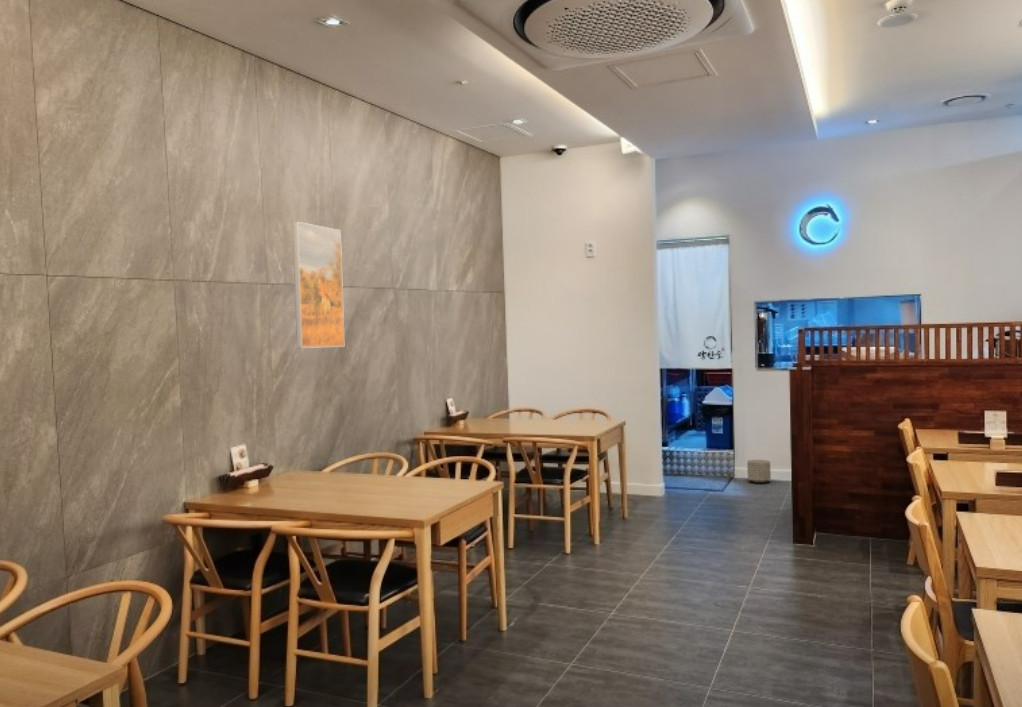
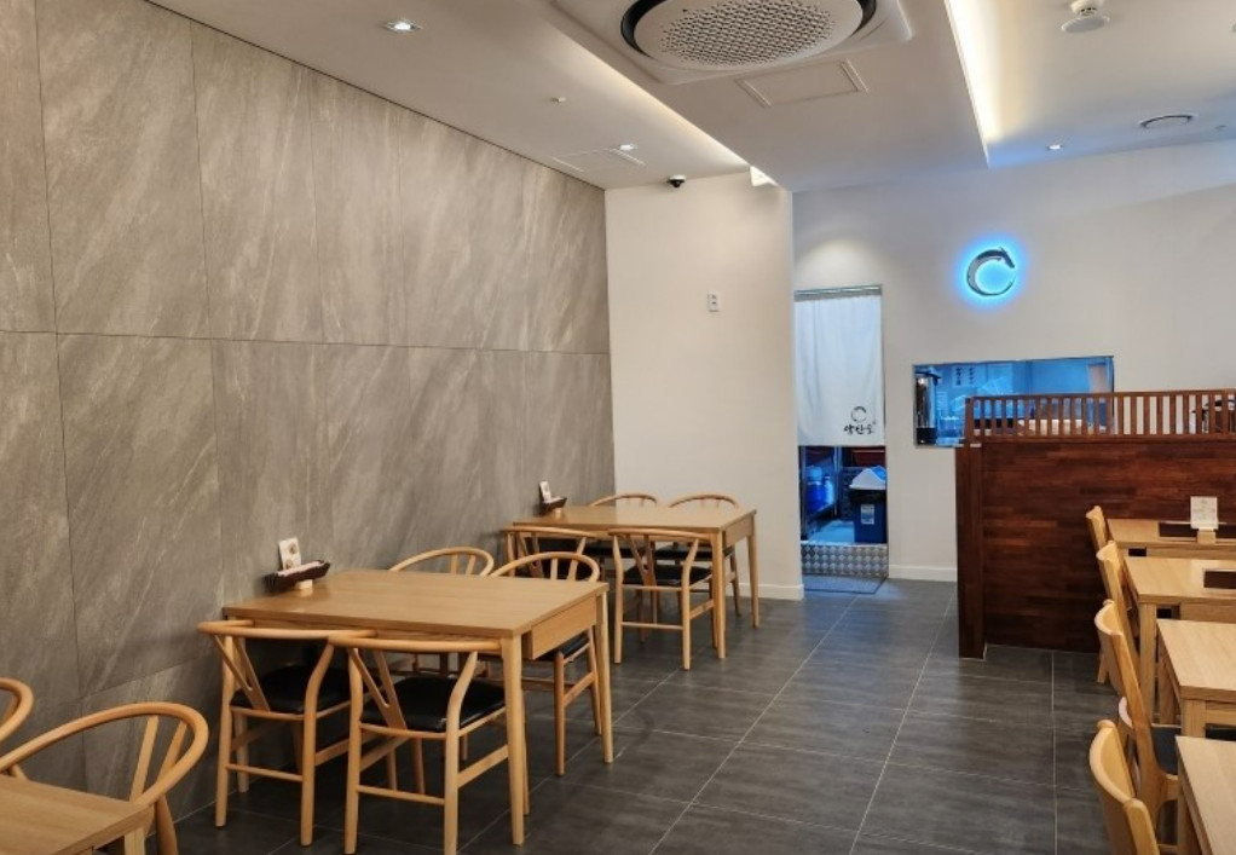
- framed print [292,221,345,349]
- planter [746,459,772,484]
